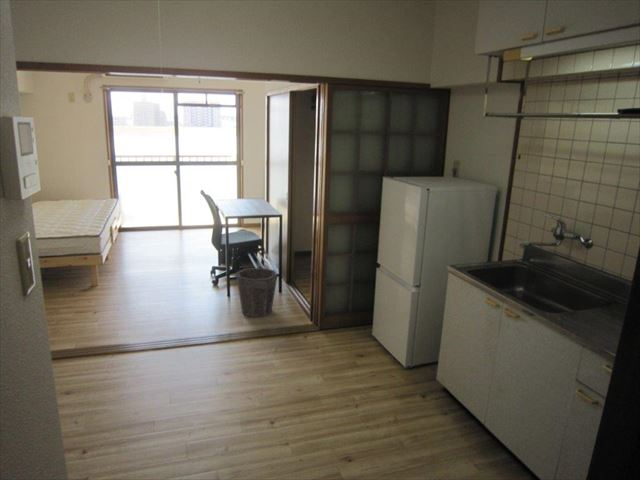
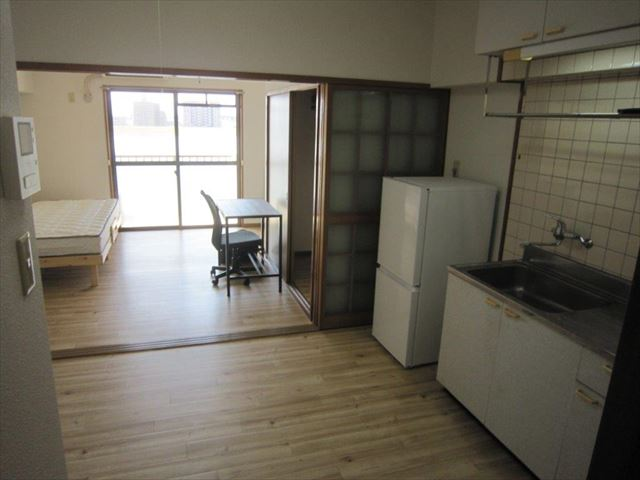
- waste bin [235,267,278,318]
